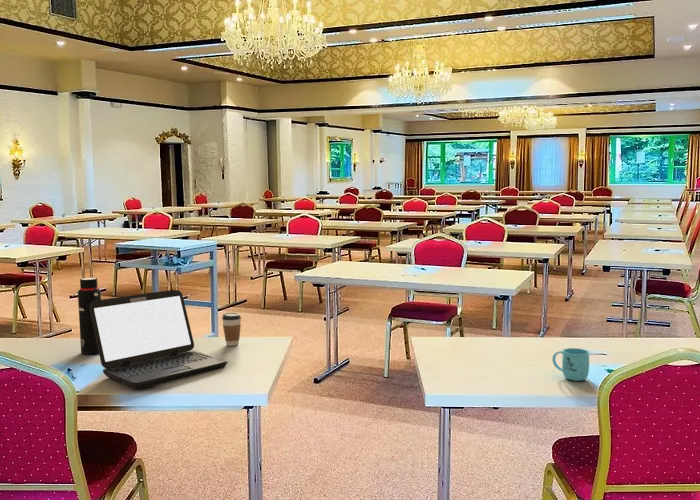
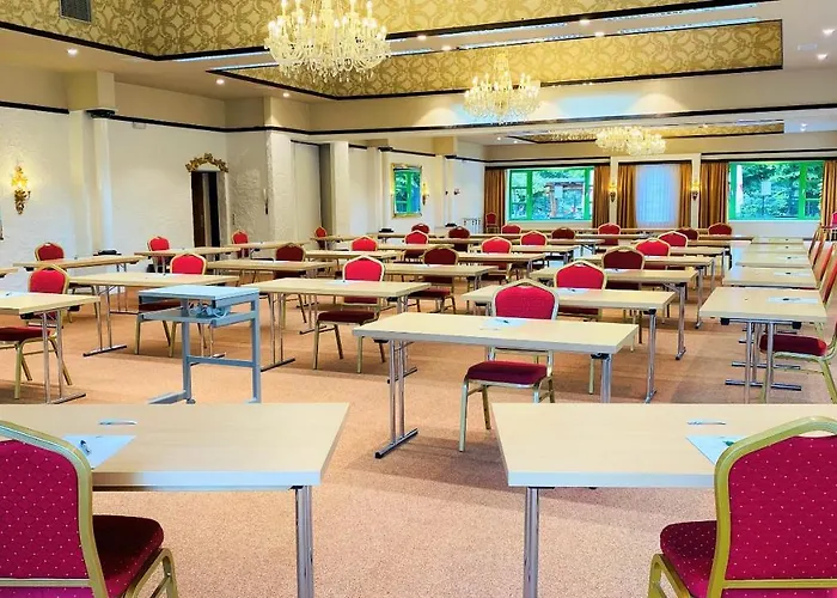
- coffee cup [221,312,242,347]
- water bottle [77,277,102,355]
- mug [551,347,591,382]
- laptop [89,289,228,390]
